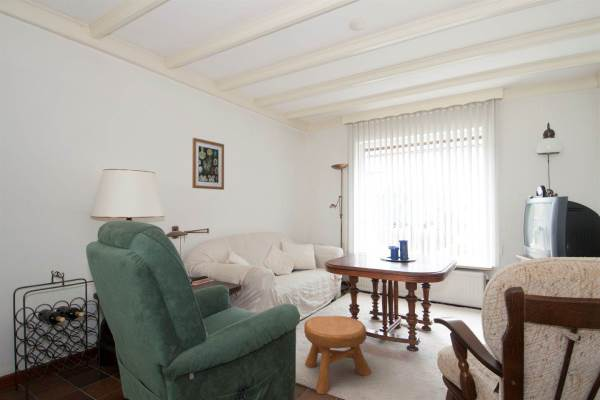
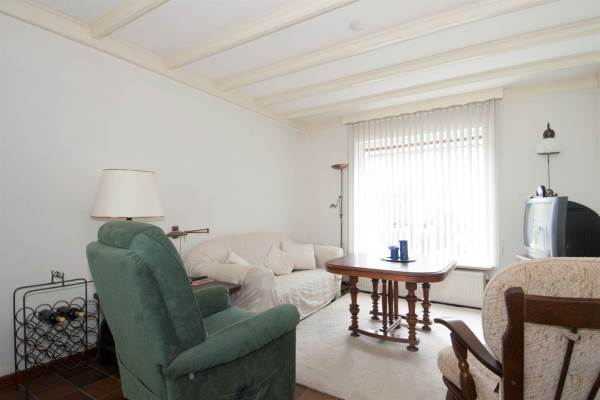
- wall art [191,137,225,191]
- stool [303,315,372,395]
